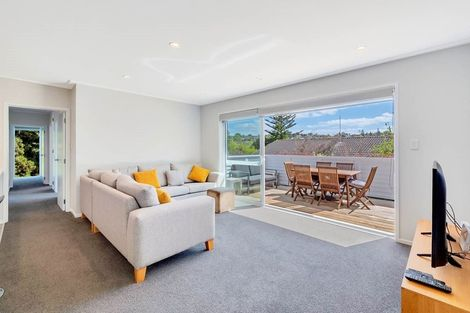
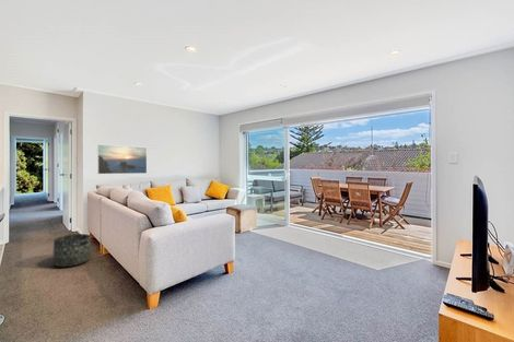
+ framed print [96,143,148,175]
+ basket [51,233,92,268]
